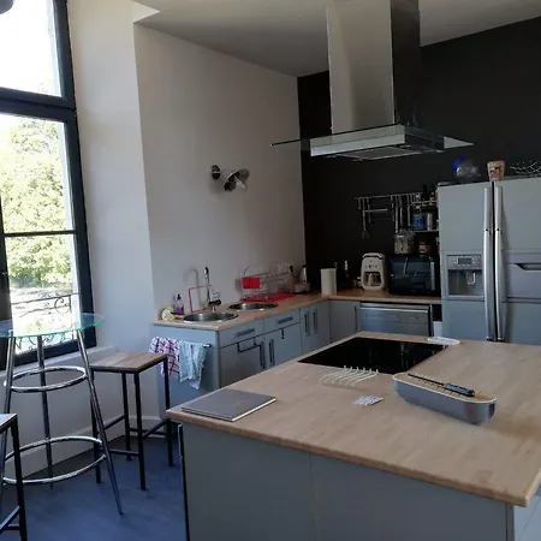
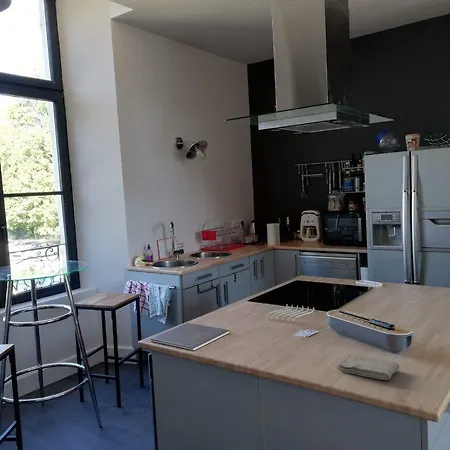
+ washcloth [337,354,400,381]
